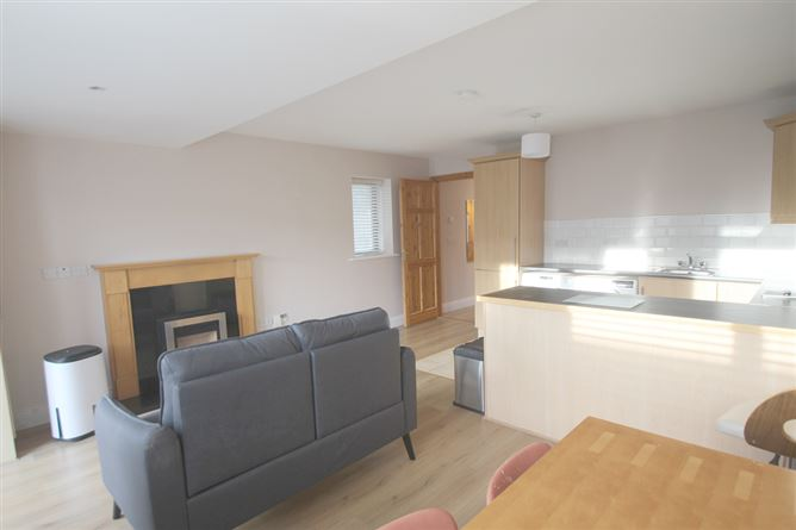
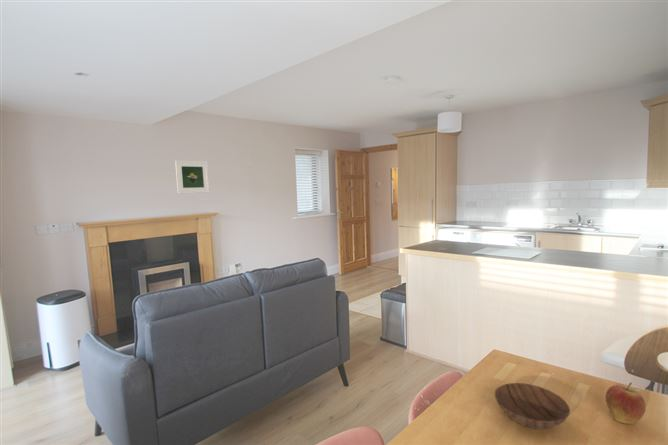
+ apple [604,382,647,425]
+ bowl [494,382,571,430]
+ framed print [174,160,210,194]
